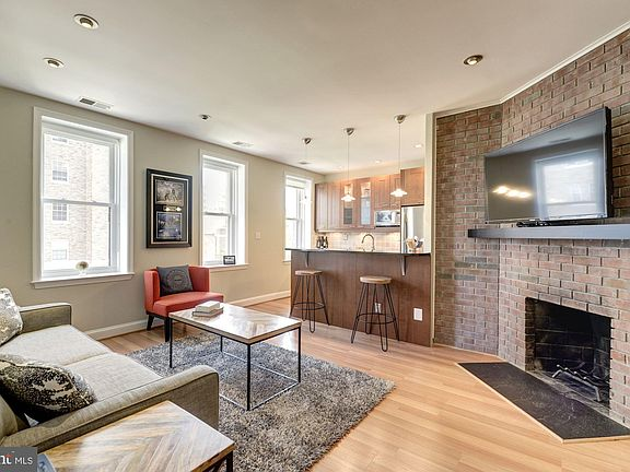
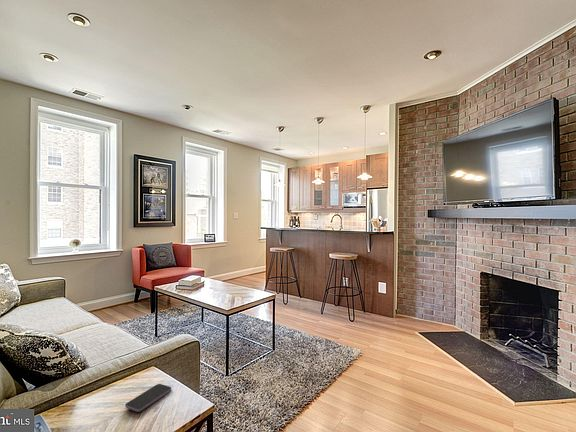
+ smartphone [124,383,172,413]
